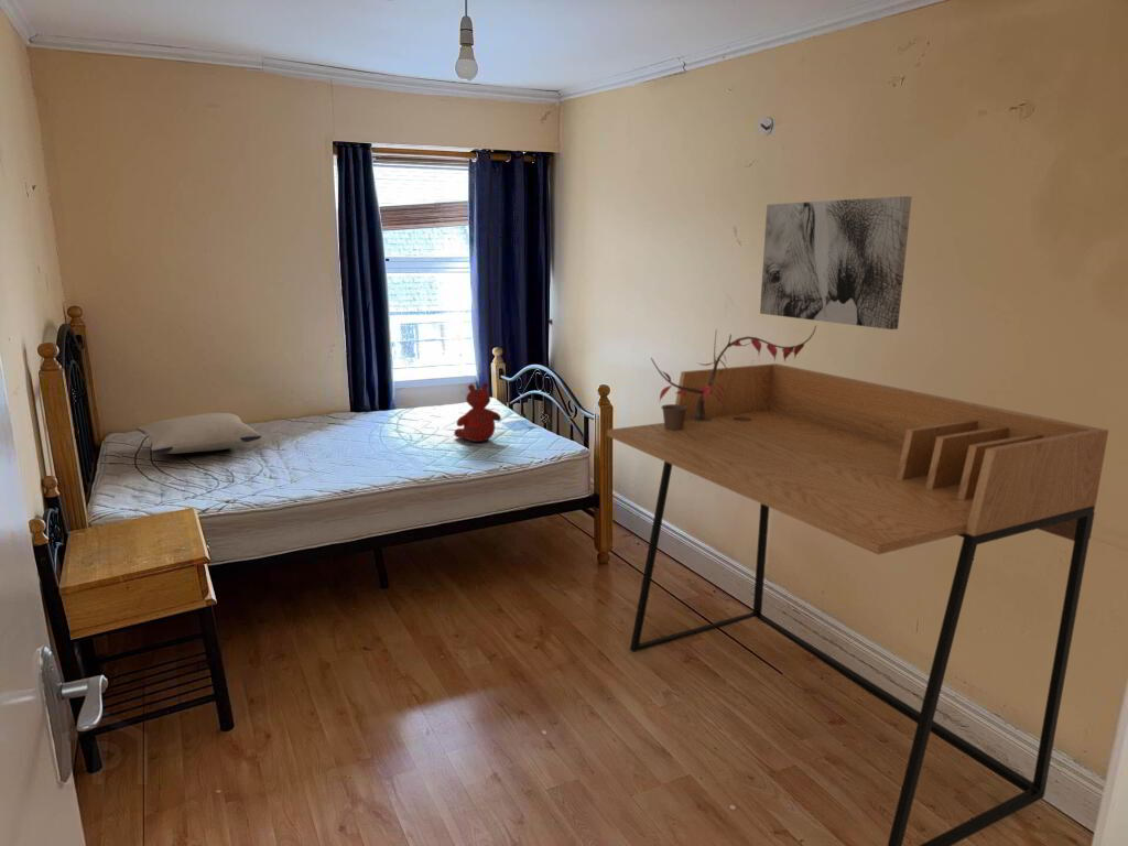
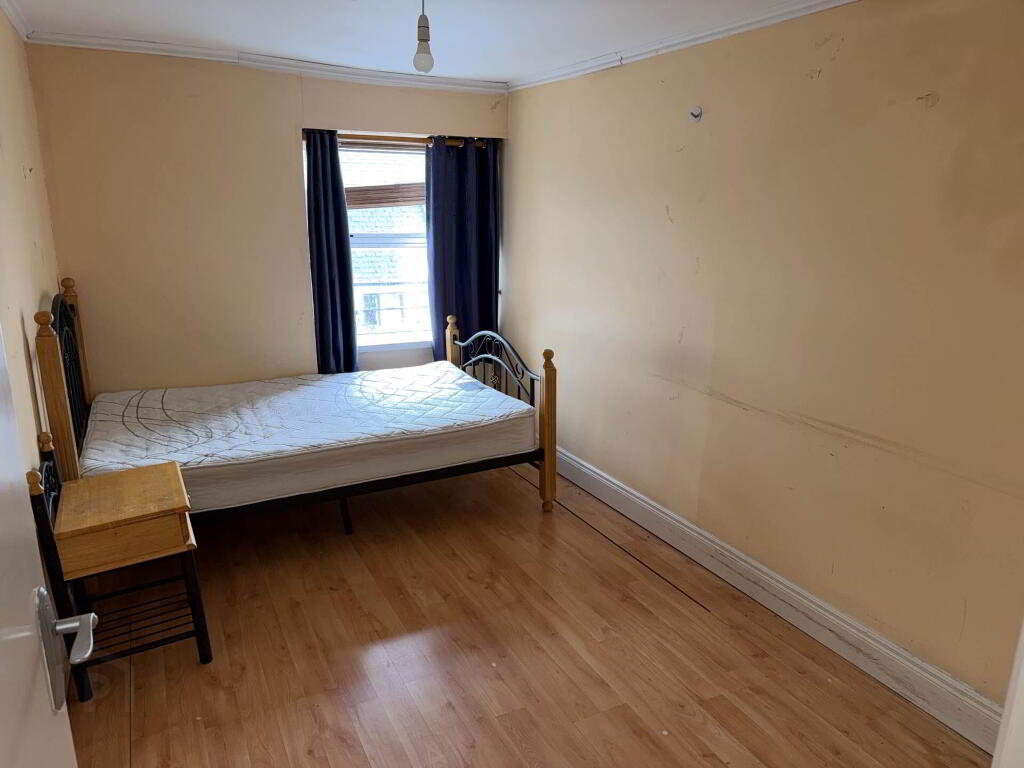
- potted plant [650,324,817,431]
- pillow [135,412,262,455]
- teddy bear [453,381,502,443]
- wall art [759,195,913,330]
- desk [606,362,1109,846]
